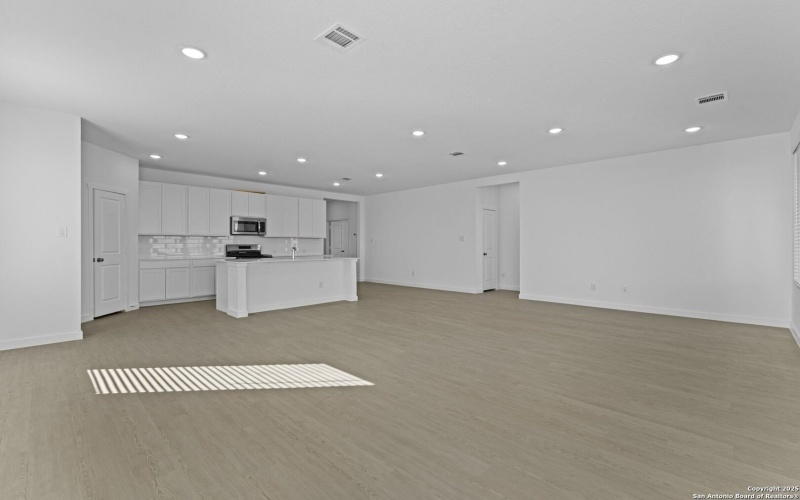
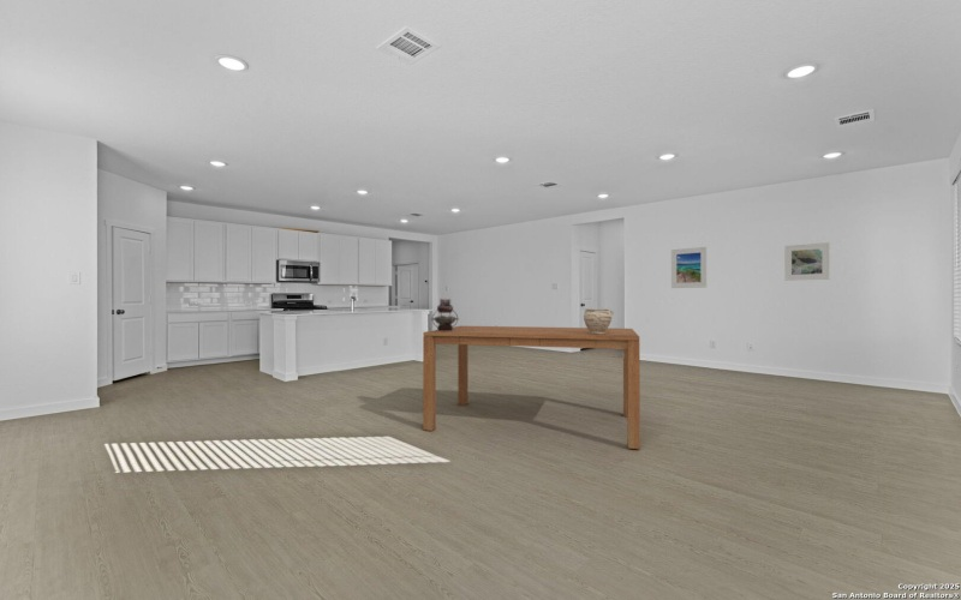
+ dining table [422,325,641,450]
+ lantern [430,298,460,331]
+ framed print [783,241,831,282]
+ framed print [670,246,708,289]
+ ceramic pot [583,307,615,334]
